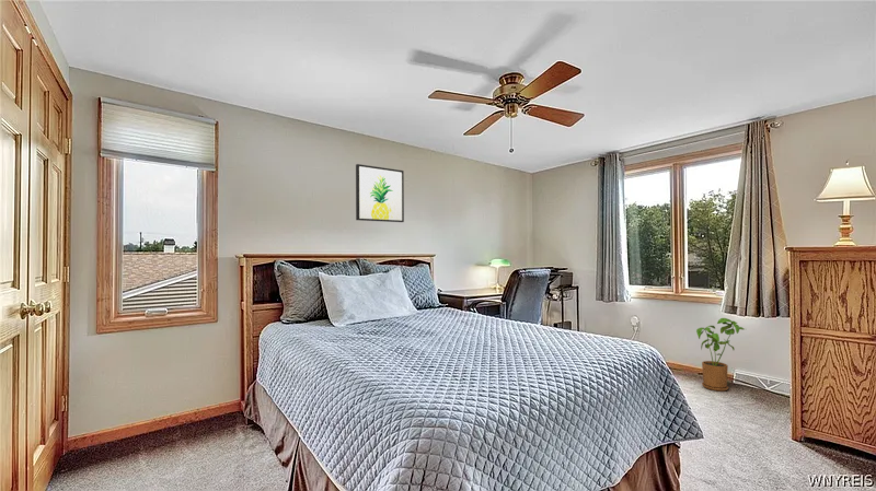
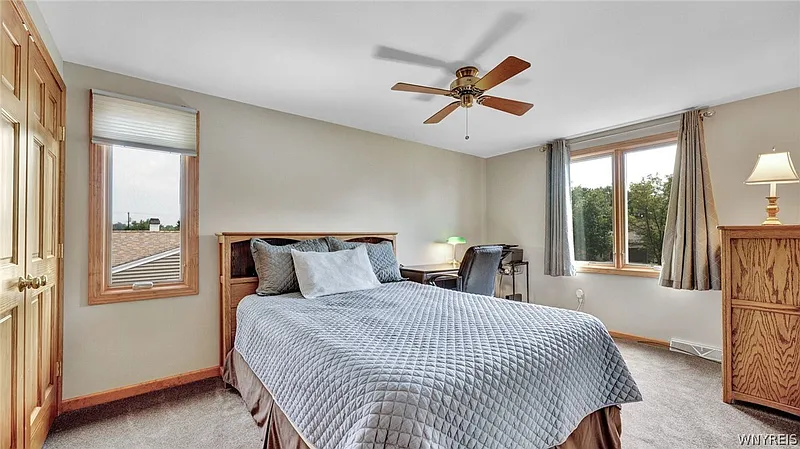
- house plant [695,317,746,393]
- wall art [355,163,405,223]
